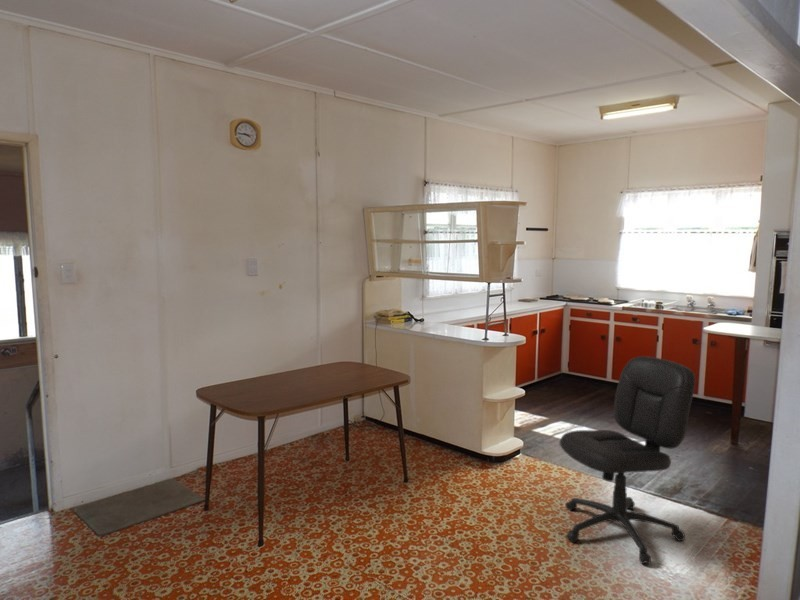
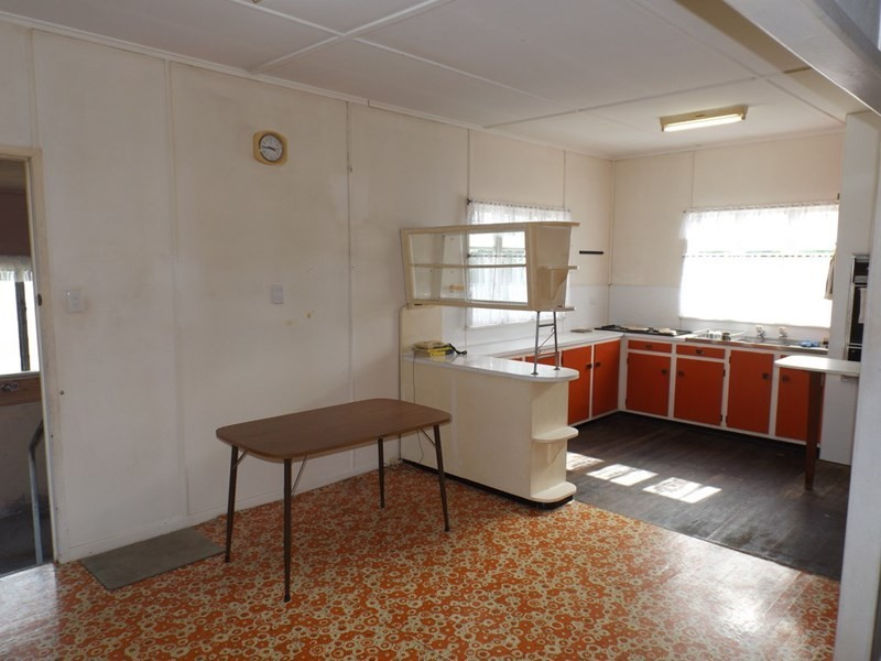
- chair [559,355,696,565]
